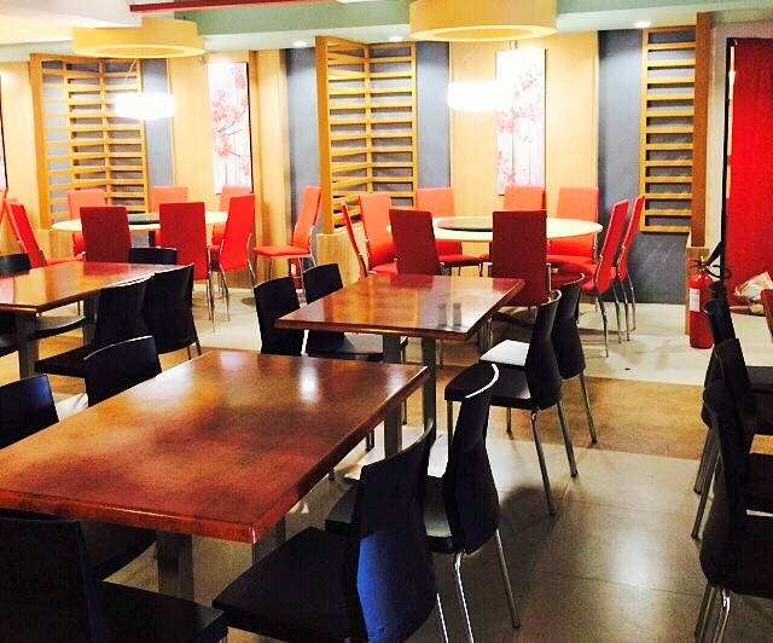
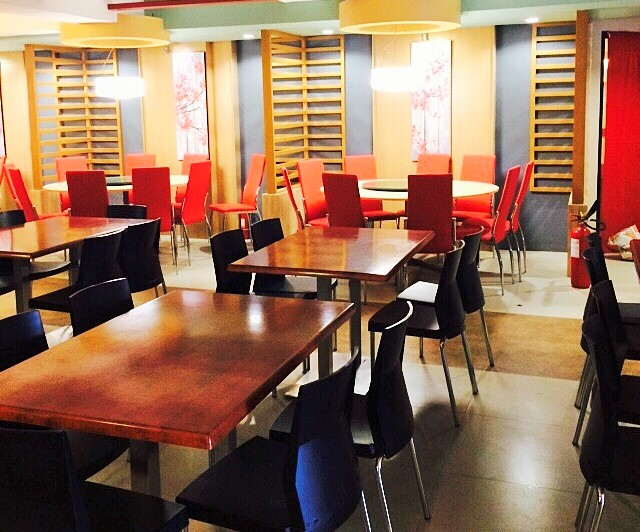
- salt and pepper shaker [436,301,463,326]
